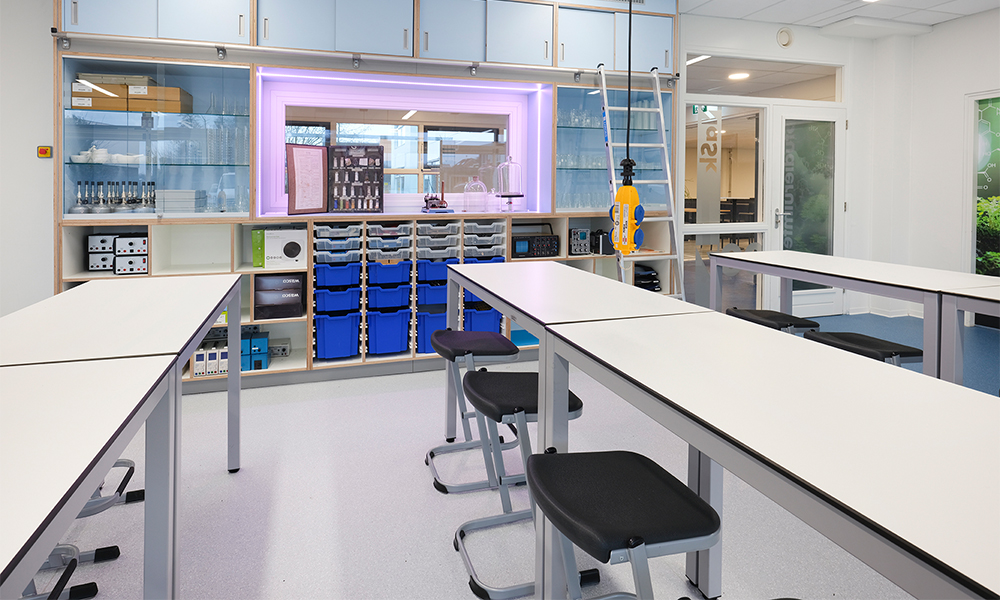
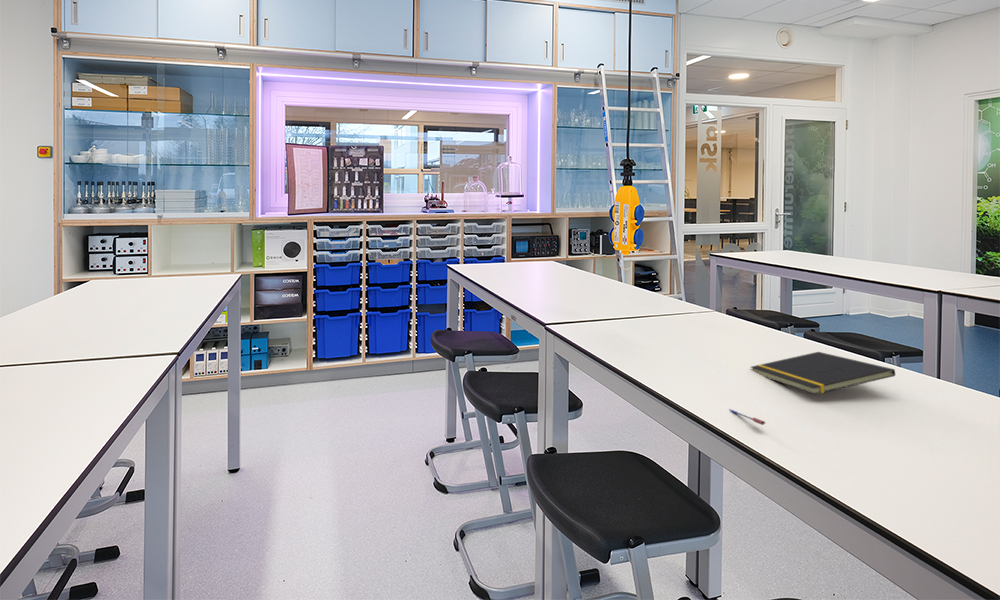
+ pen [728,408,767,426]
+ notepad [750,351,896,396]
